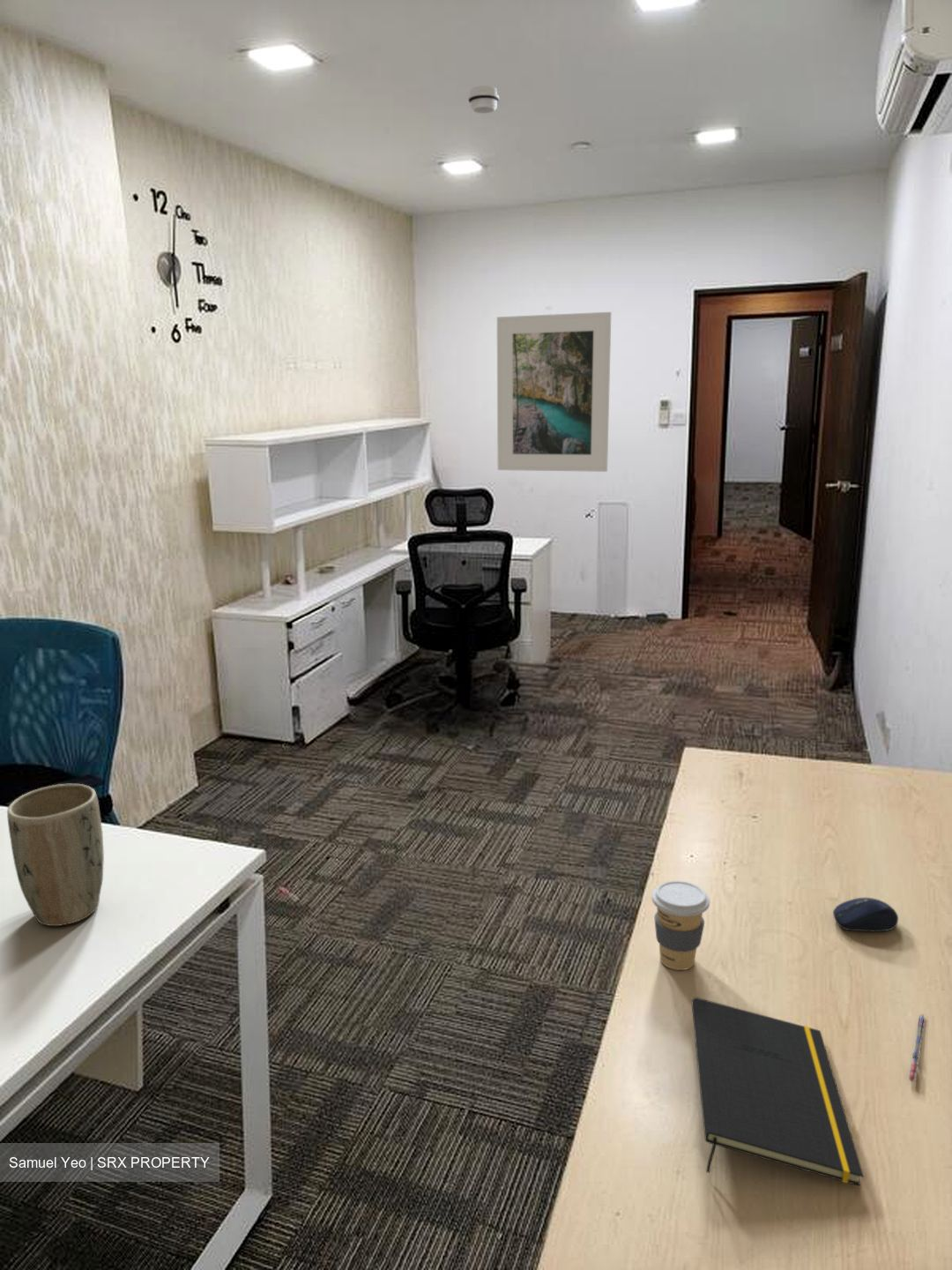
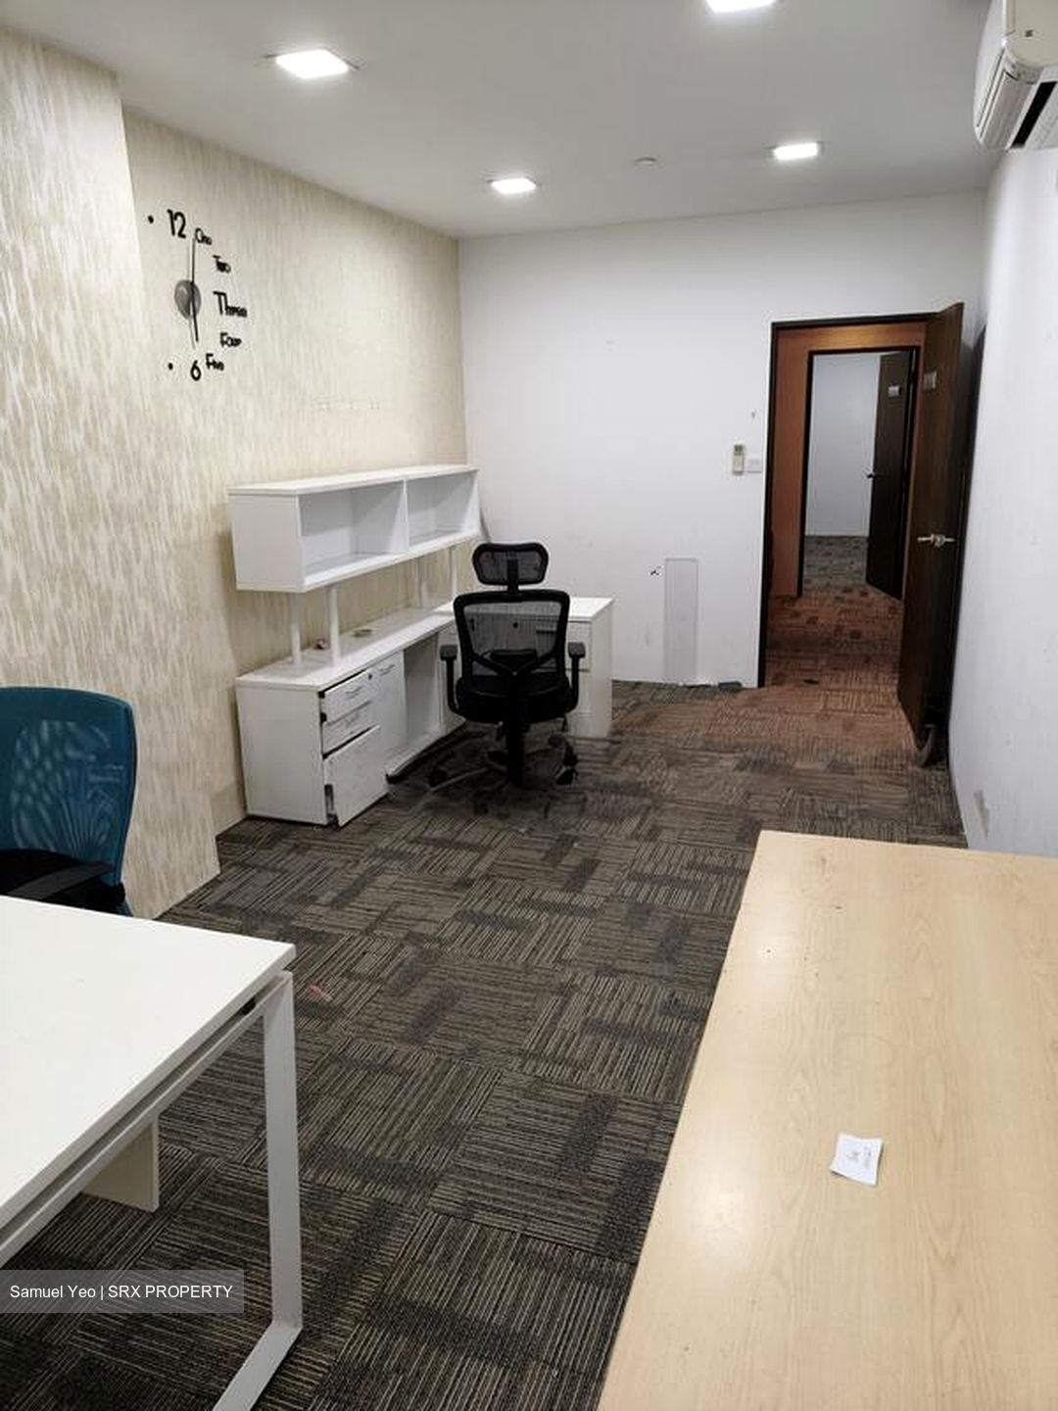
- plant pot [6,783,105,927]
- computer mouse [832,897,899,933]
- smoke detector [467,85,500,115]
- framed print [496,311,612,473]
- notepad [691,997,865,1187]
- pen [908,1013,926,1082]
- coffee cup [651,880,710,971]
